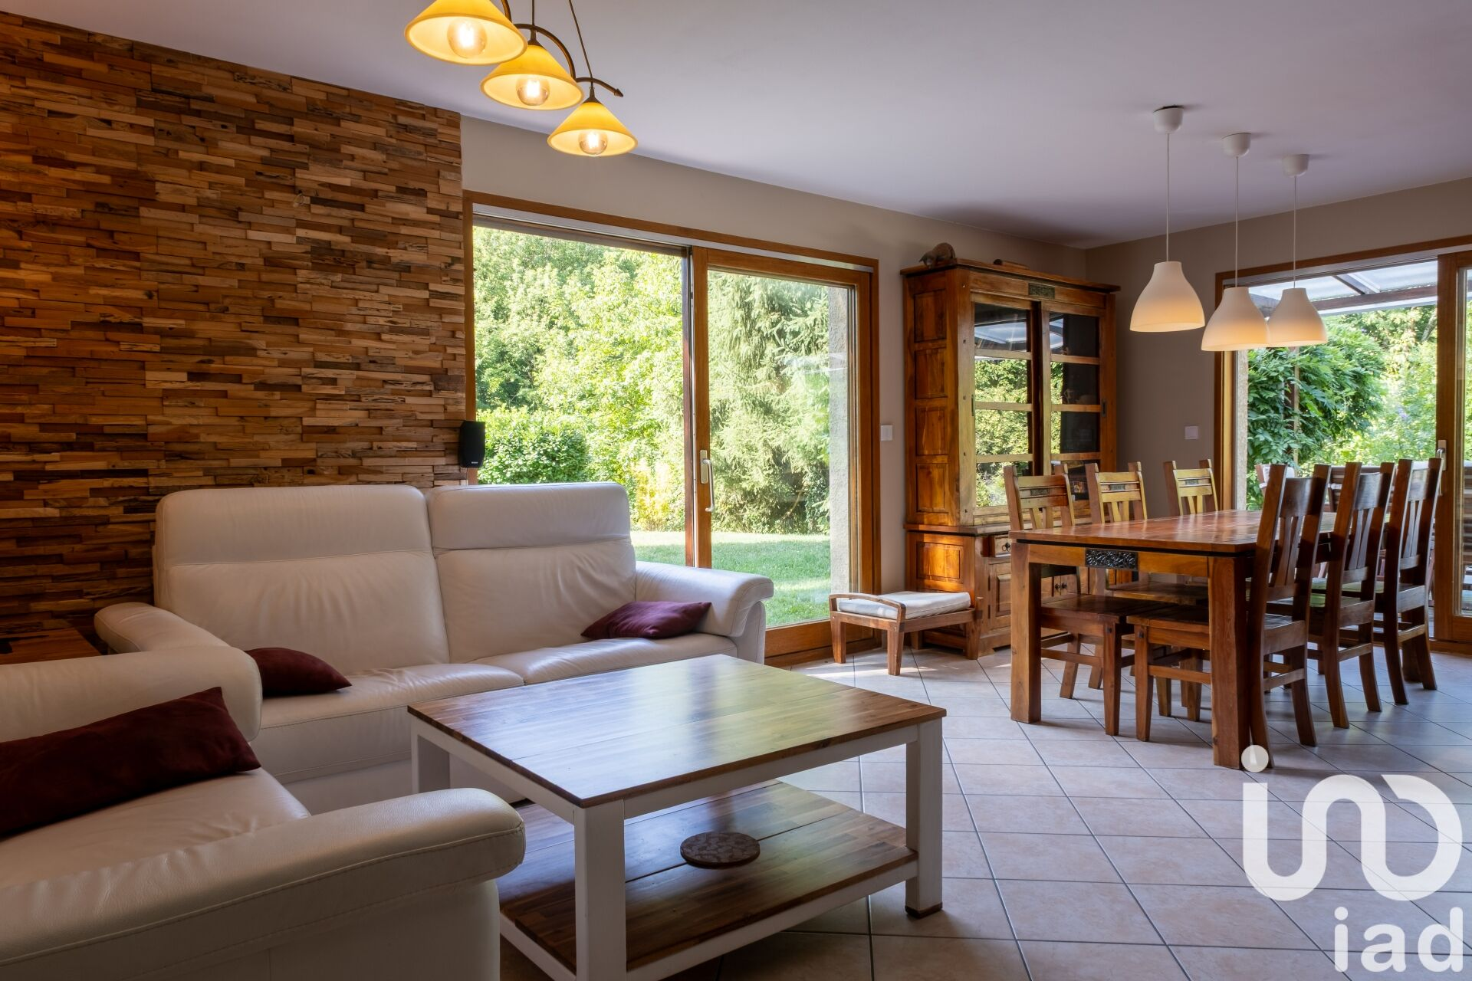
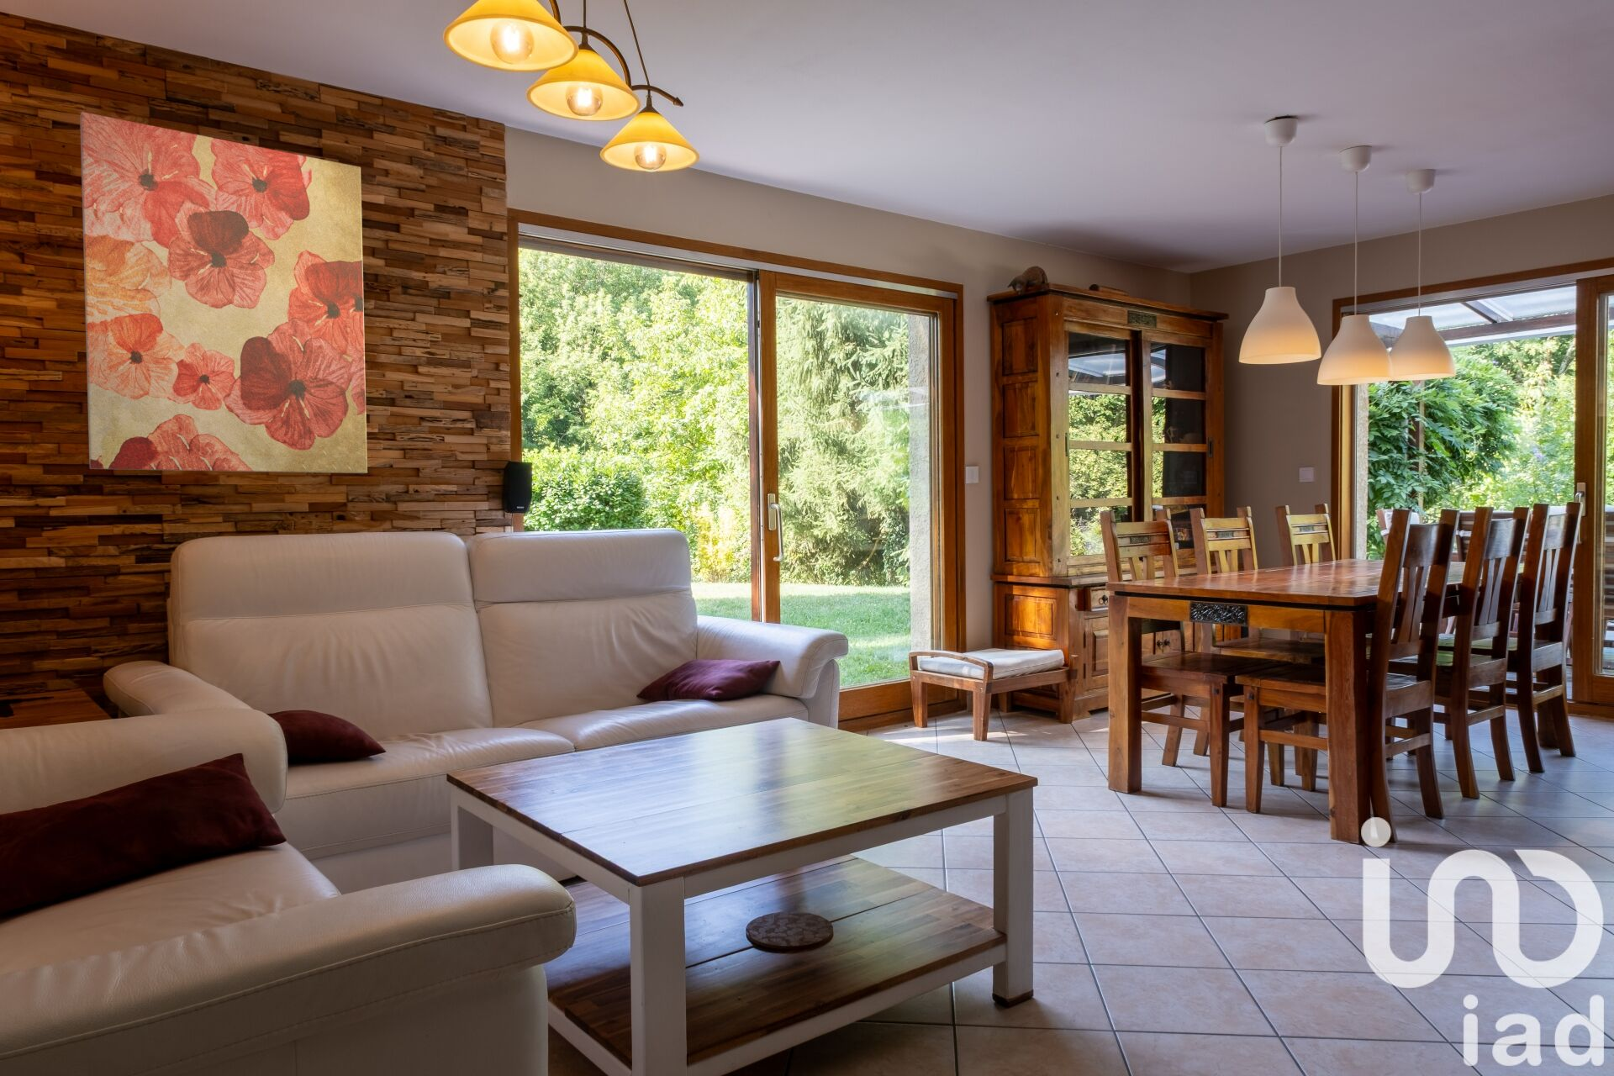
+ wall art [79,110,369,474]
